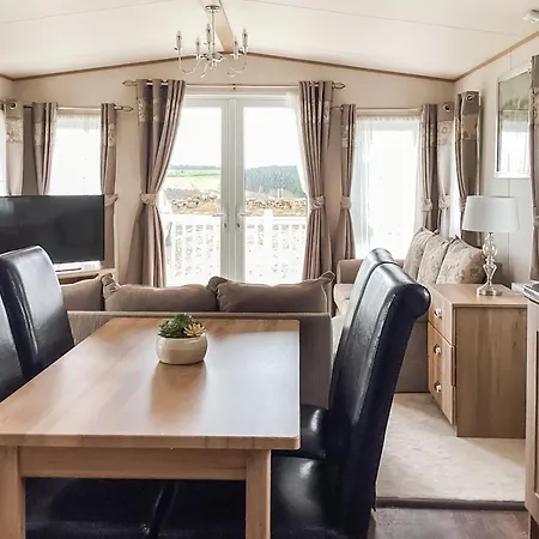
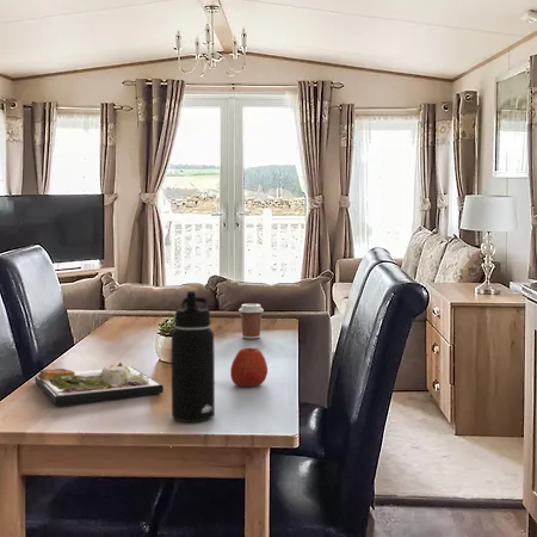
+ dinner plate [33,362,165,406]
+ coffee cup [237,303,265,340]
+ water bottle [171,290,216,424]
+ apple [229,346,268,388]
